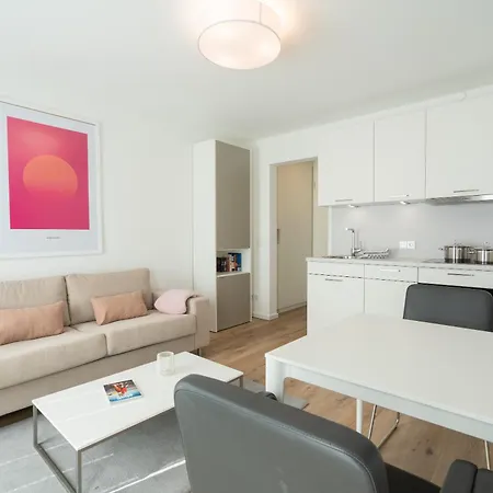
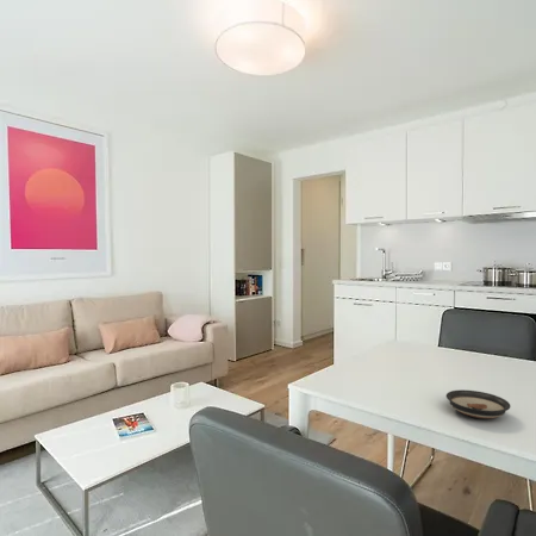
+ saucer [445,388,512,419]
